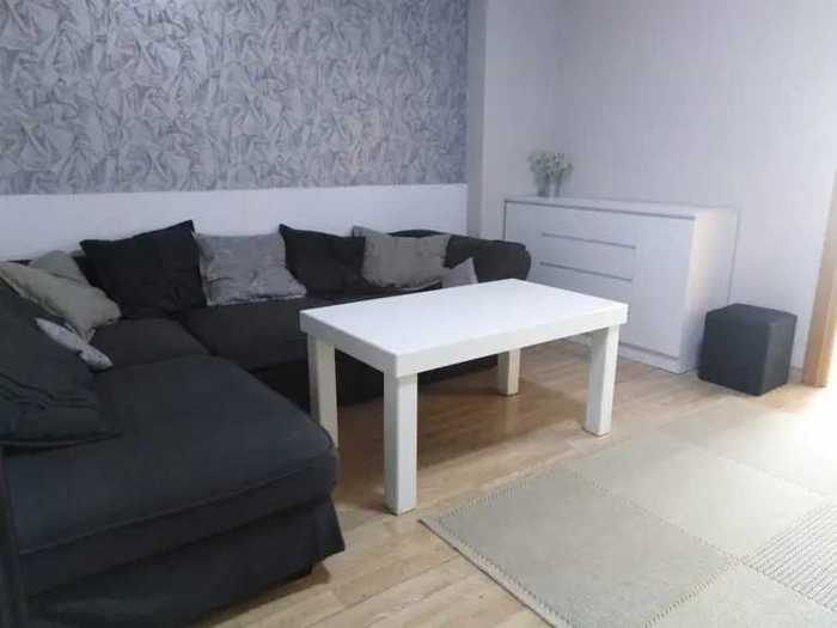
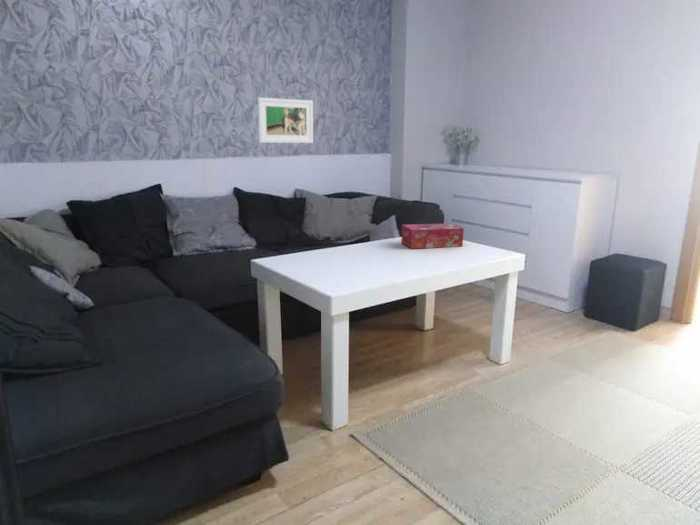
+ tissue box [400,222,465,250]
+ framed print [257,96,314,144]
